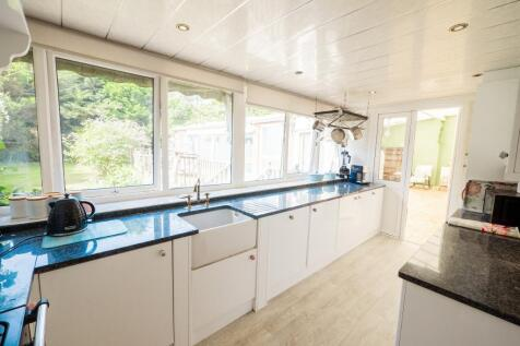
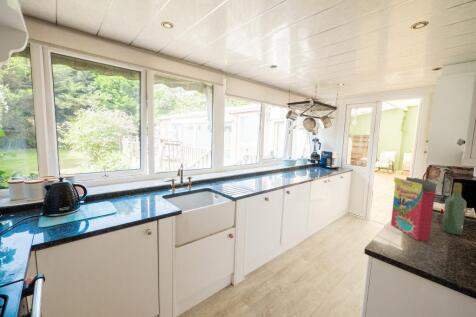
+ cereal box [390,176,440,242]
+ wine bottle [441,182,467,236]
